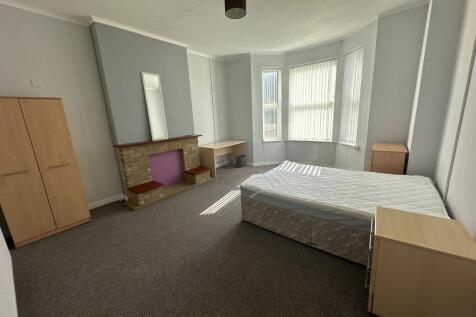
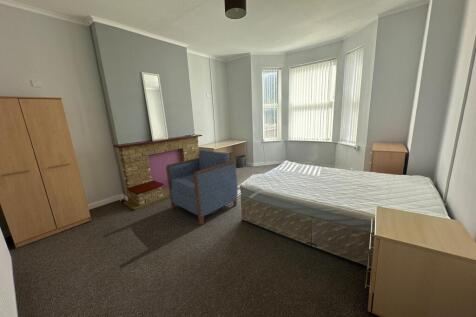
+ armchair [165,149,239,226]
